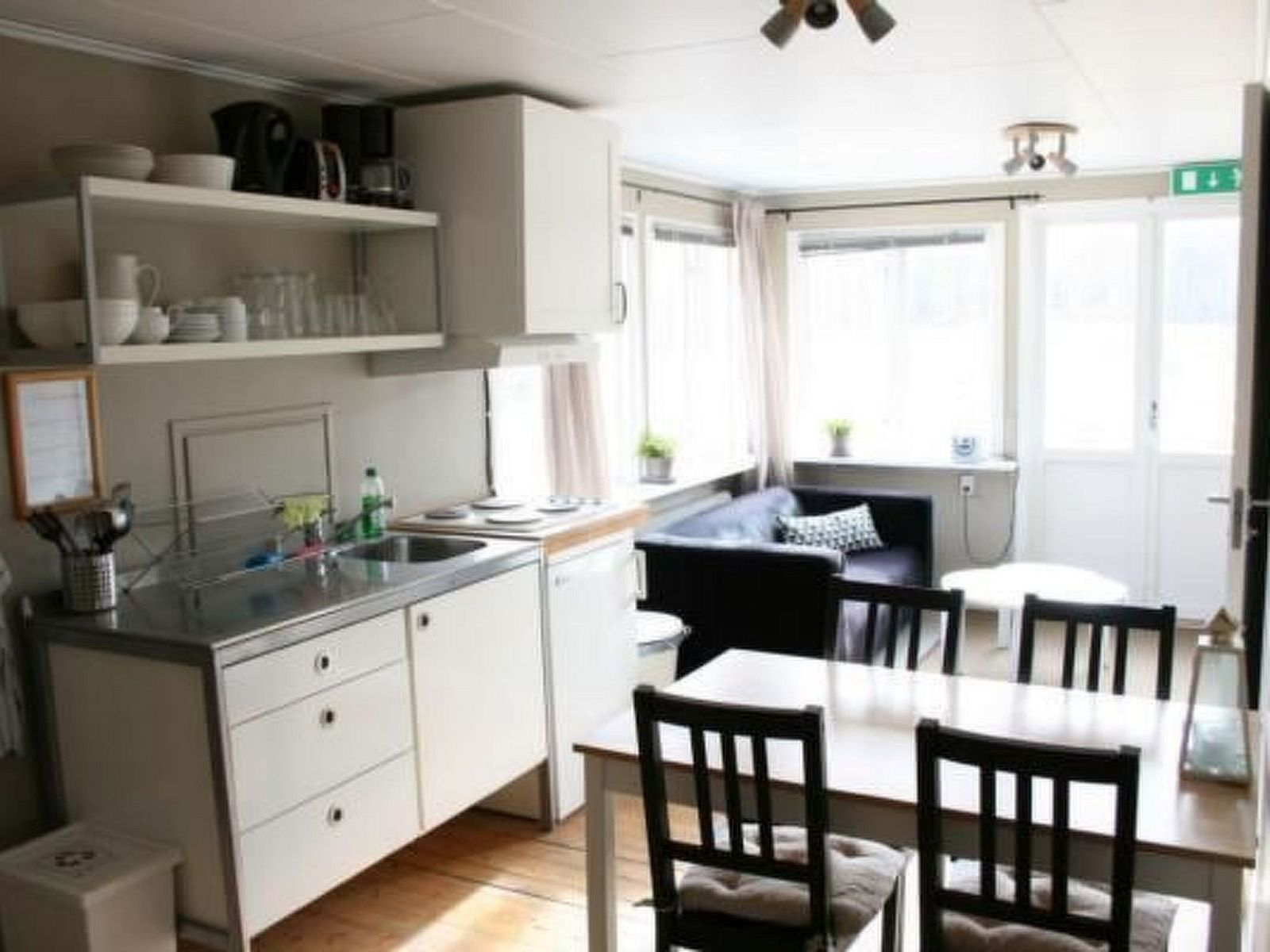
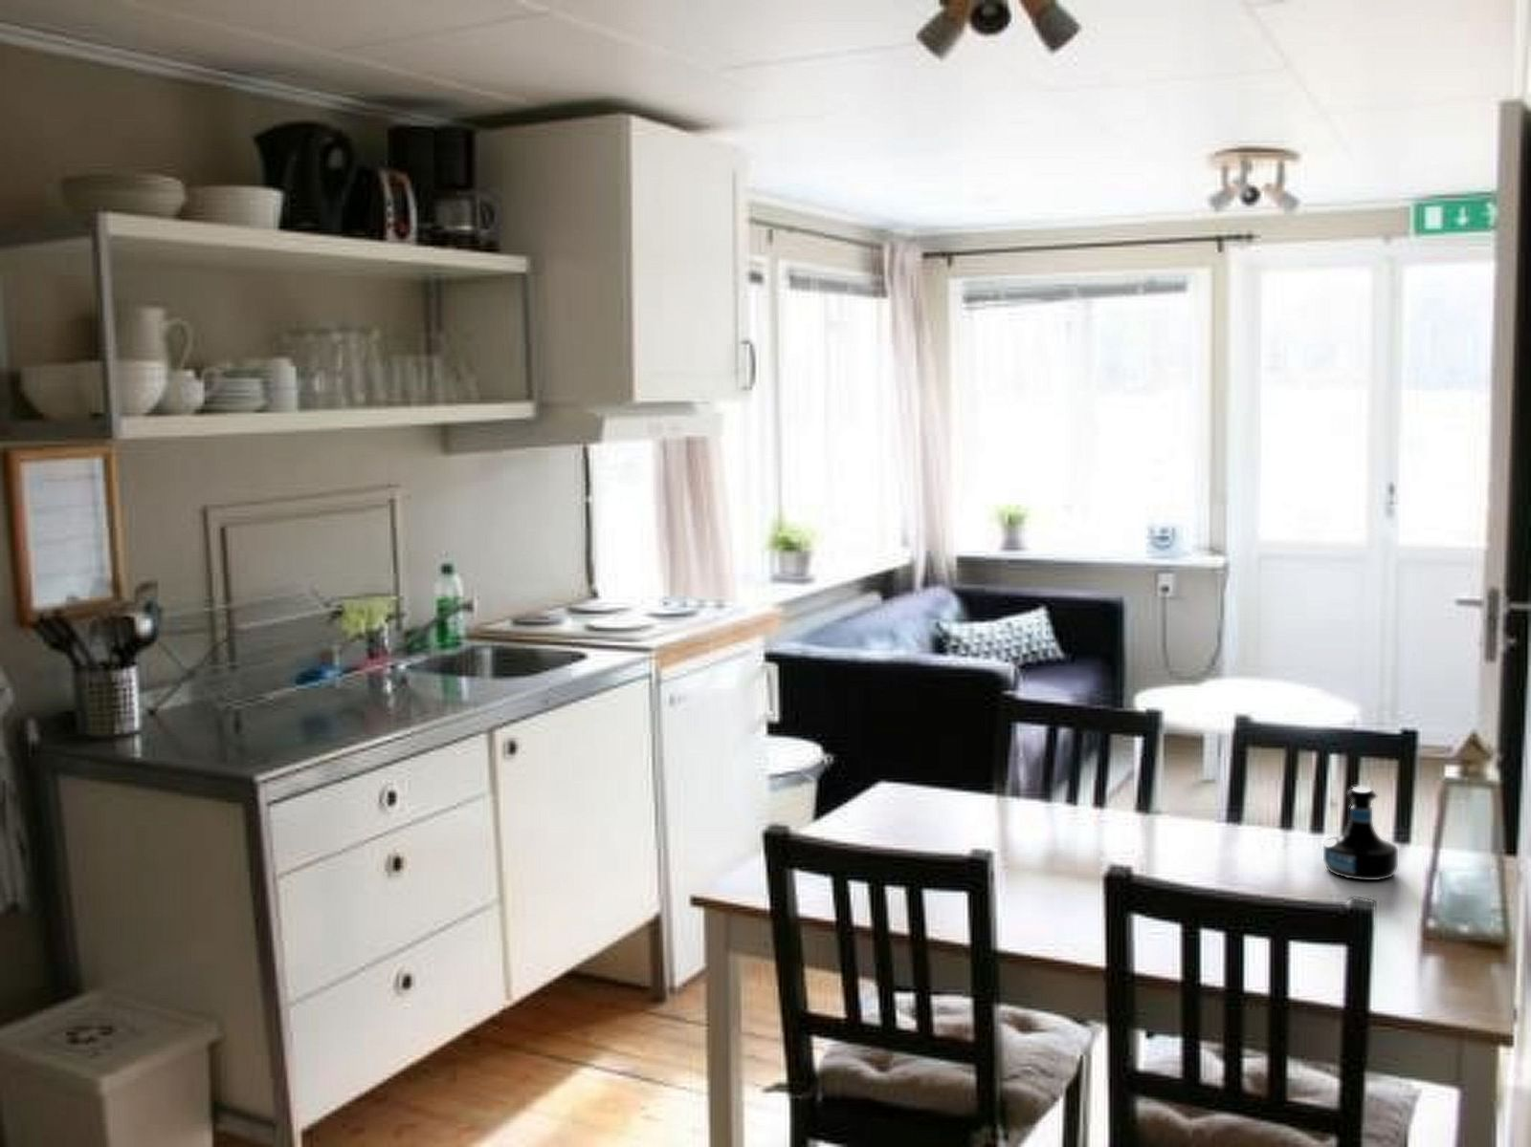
+ tequila bottle [1322,786,1398,881]
